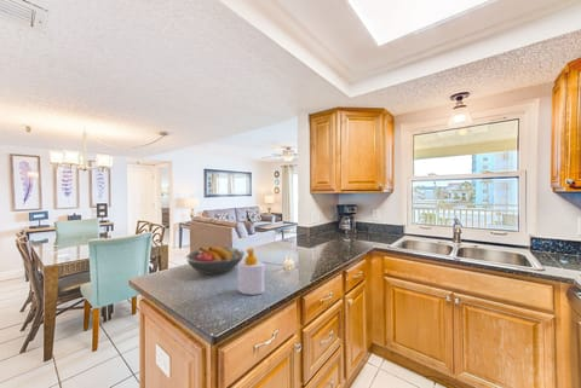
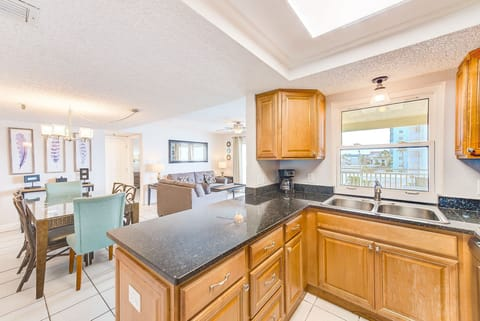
- soap bottle [236,247,265,296]
- fruit bowl [184,247,246,276]
